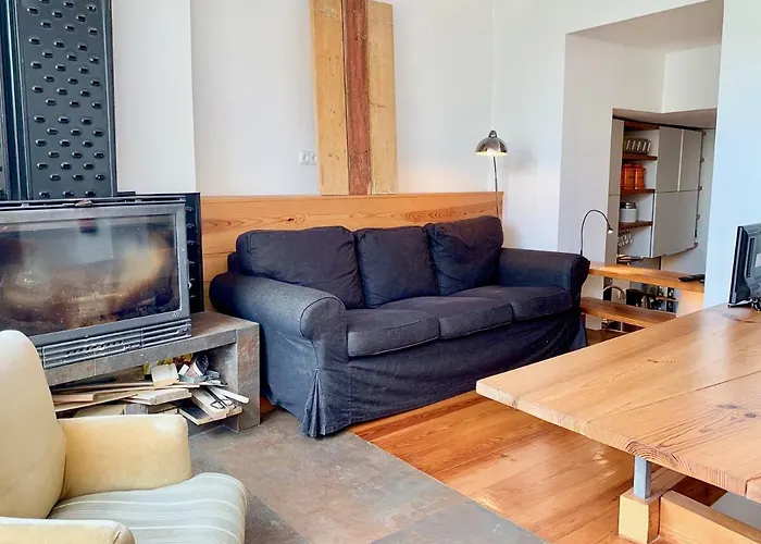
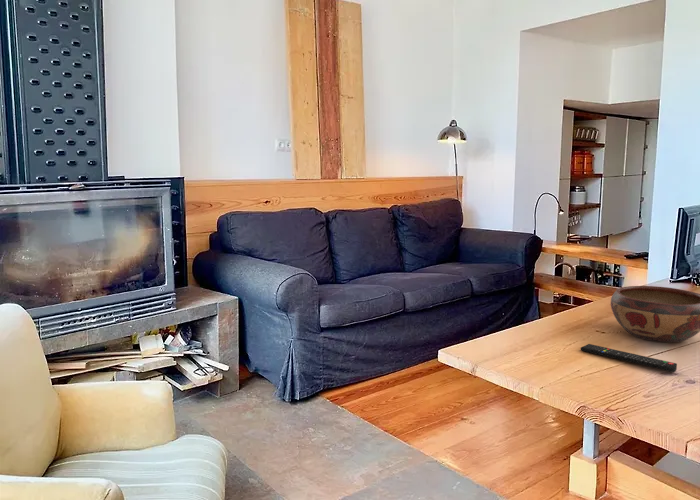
+ remote control [580,343,678,373]
+ decorative bowl [610,285,700,343]
